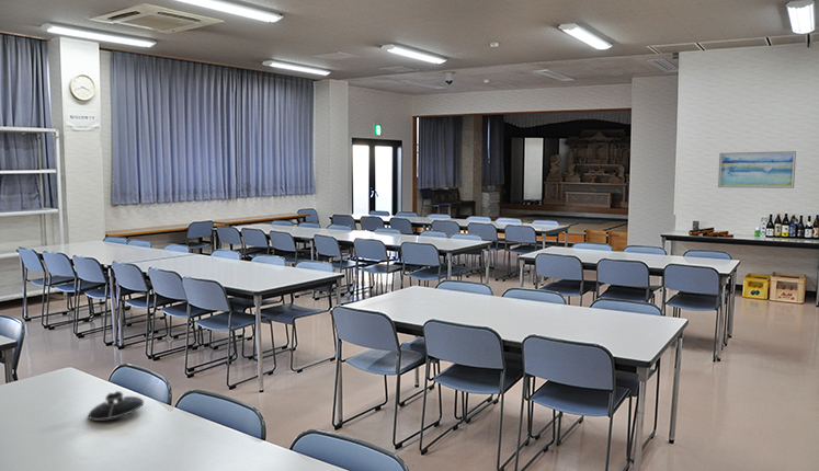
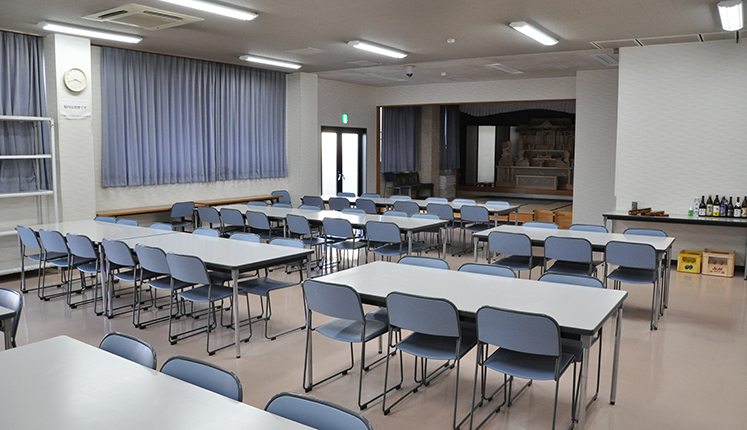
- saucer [87,390,145,422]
- wall art [717,150,797,189]
